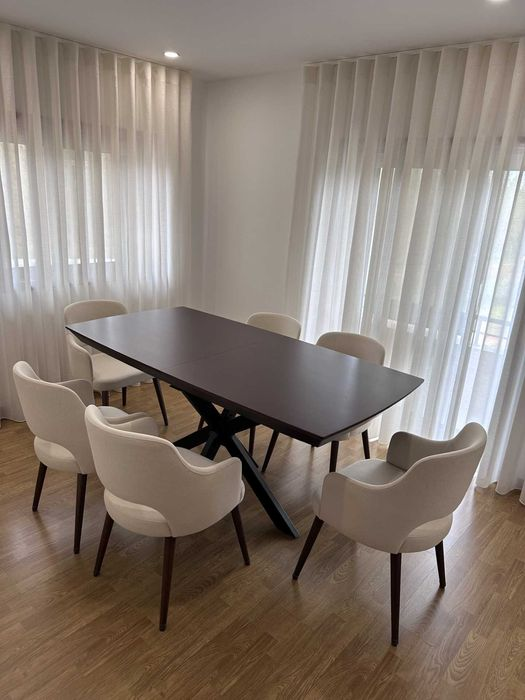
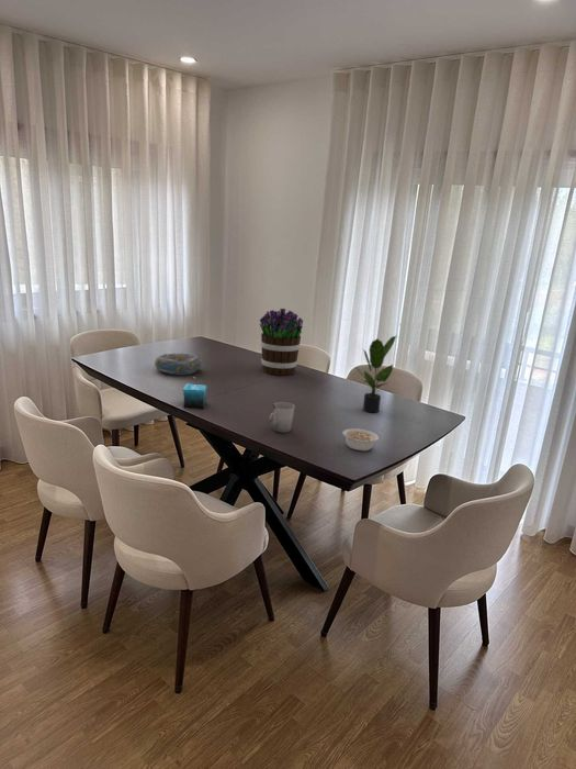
+ potted plant [354,334,398,413]
+ cup [268,401,296,434]
+ bouquet [259,308,304,377]
+ candle [182,382,208,410]
+ decorative bowl [154,352,203,376]
+ legume [341,427,380,452]
